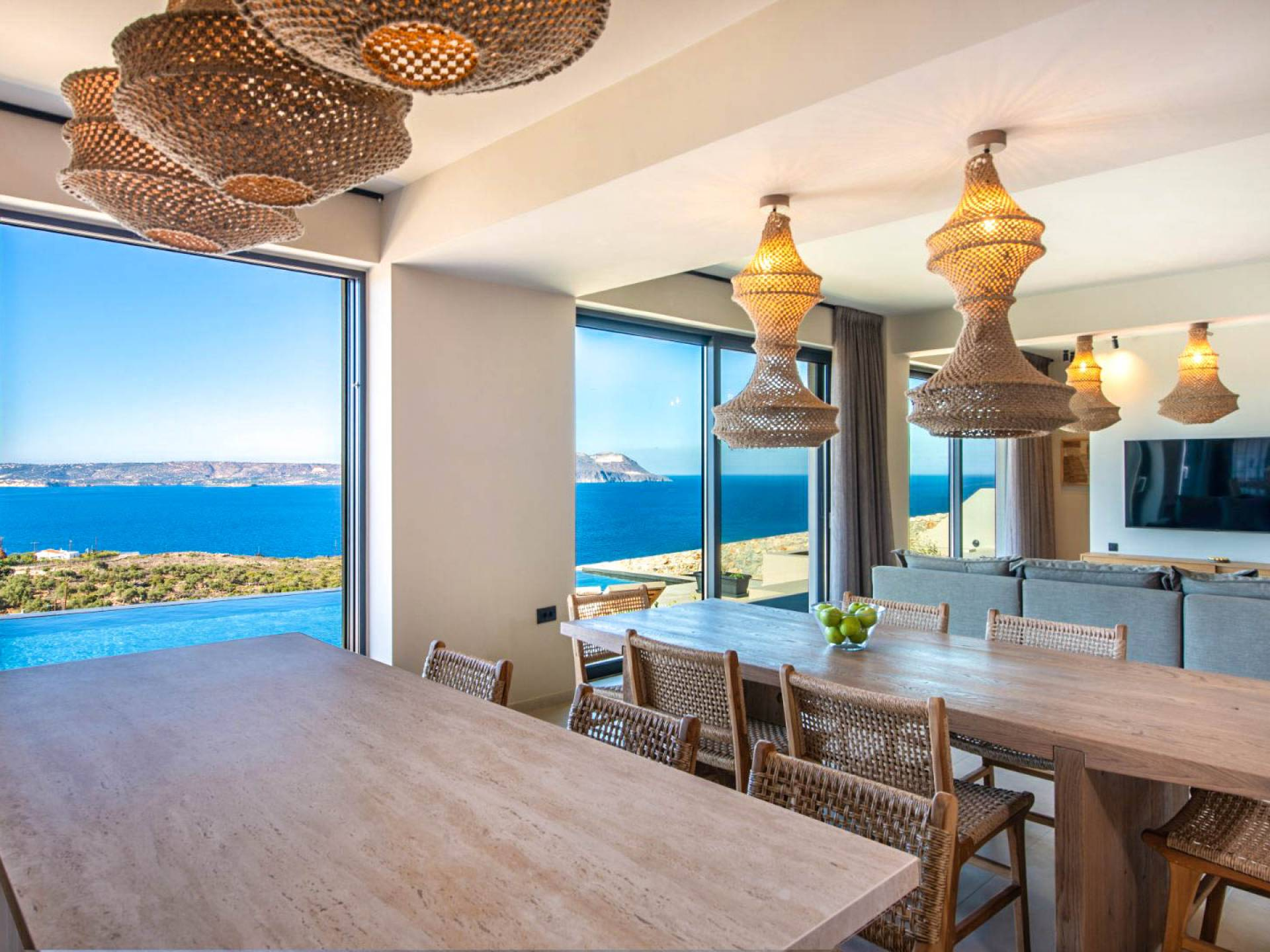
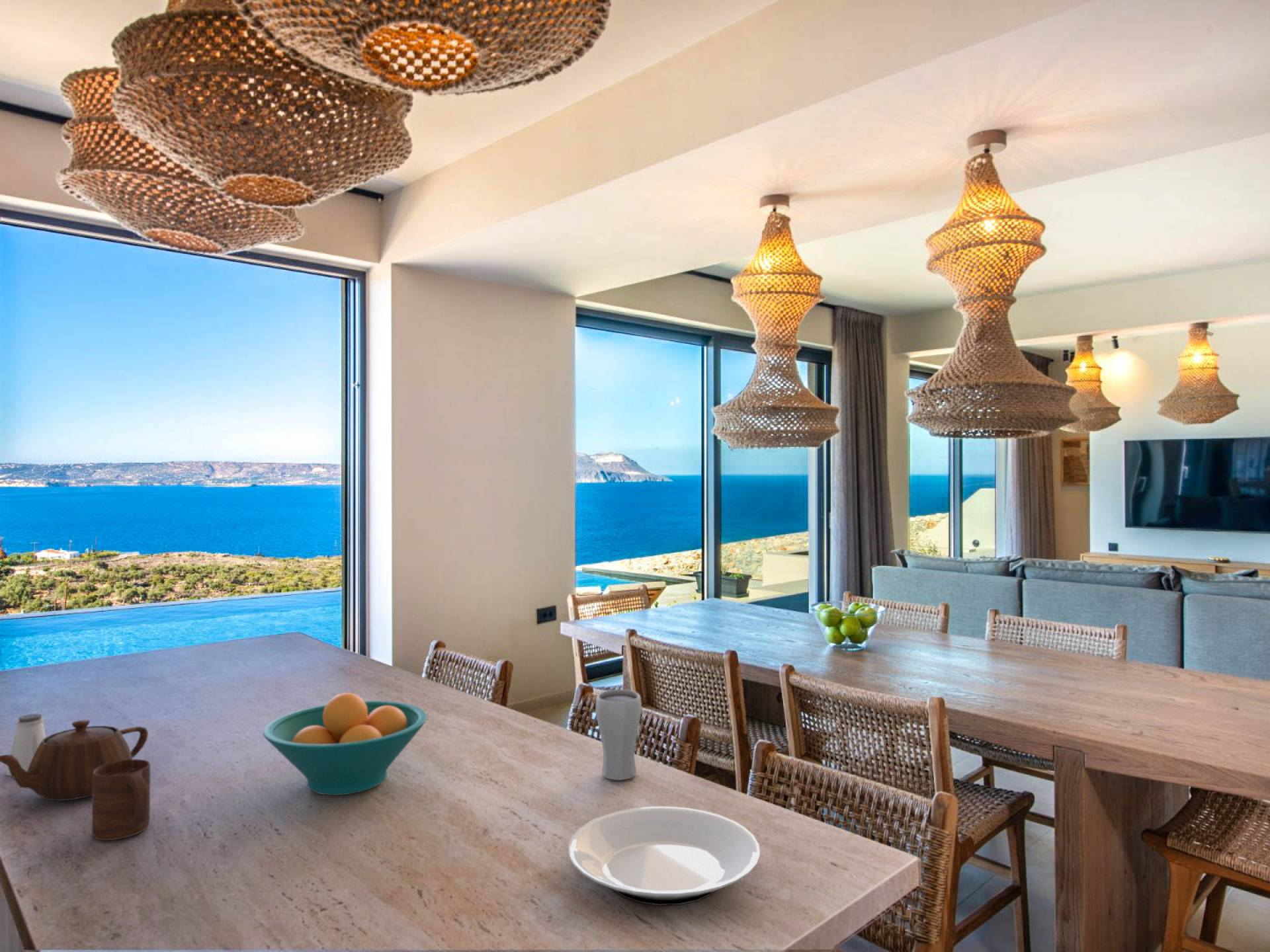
+ cup [91,758,151,841]
+ fruit bowl [263,692,428,796]
+ teapot [0,719,149,801]
+ saltshaker [5,713,47,776]
+ plate [568,806,761,906]
+ drinking glass [595,689,642,781]
